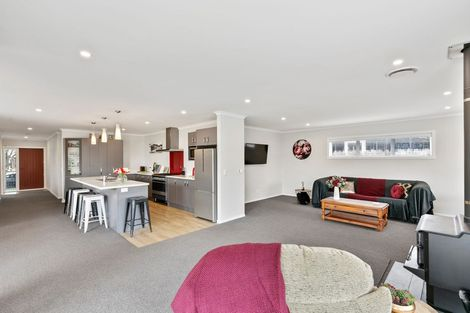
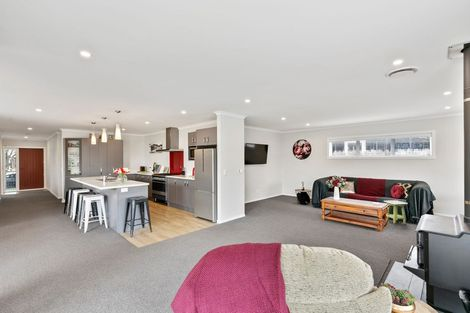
+ side table [382,199,409,225]
